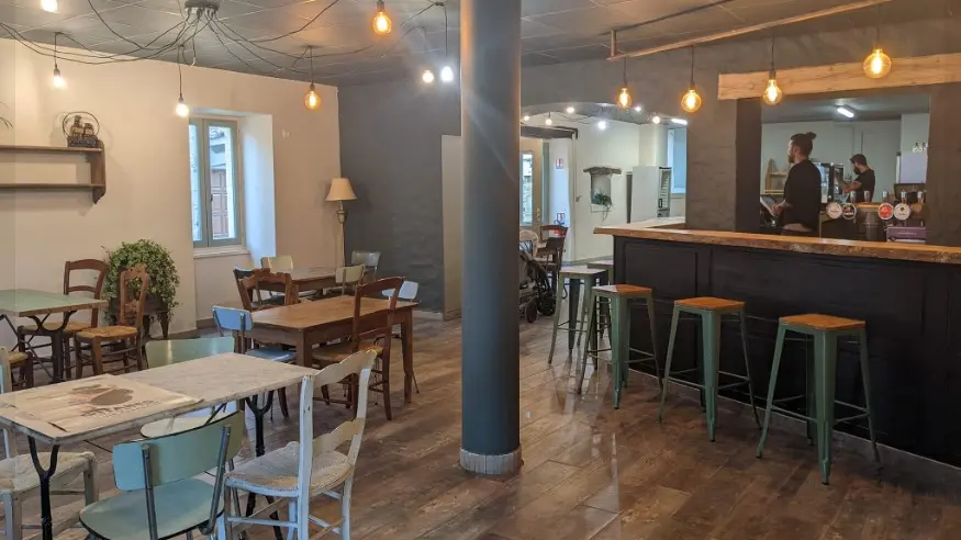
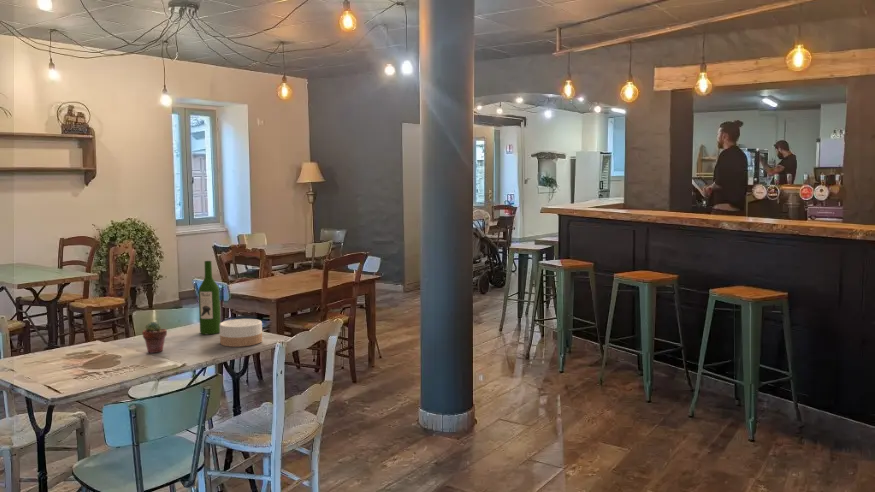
+ wine bottle [198,260,221,335]
+ potted succulent [142,321,168,354]
+ bowl [219,318,263,348]
